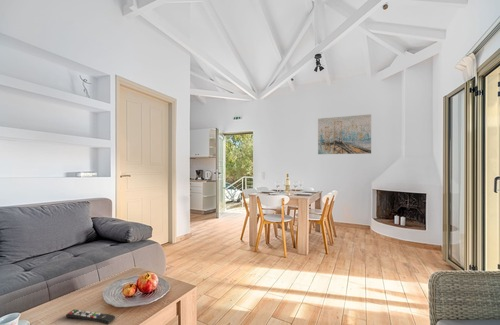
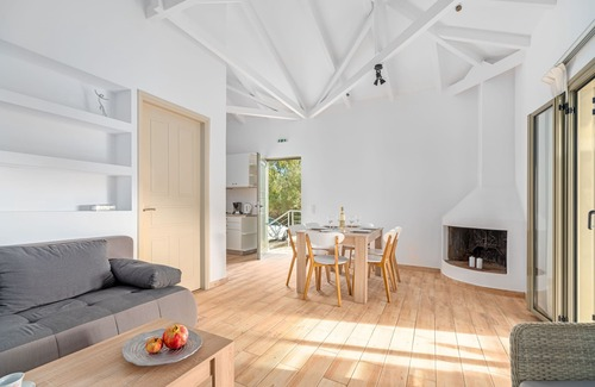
- remote control [65,308,116,325]
- wall art [317,113,372,155]
